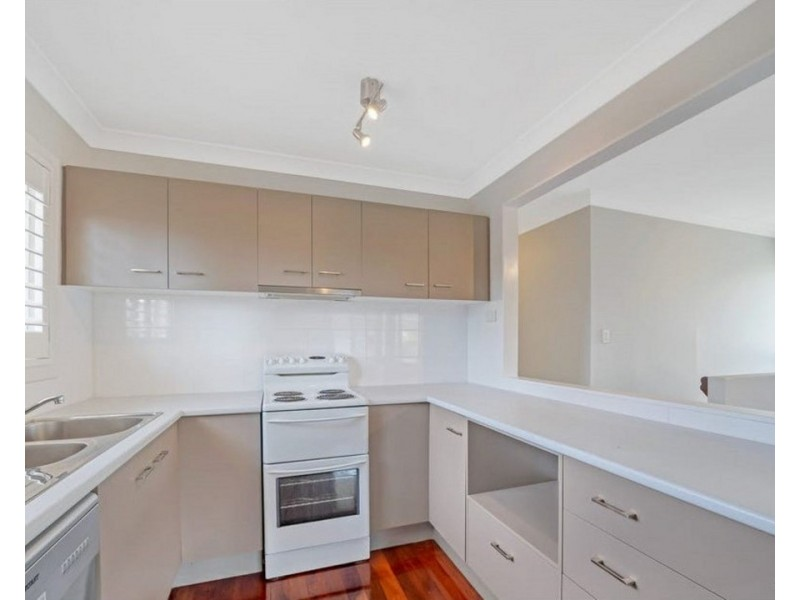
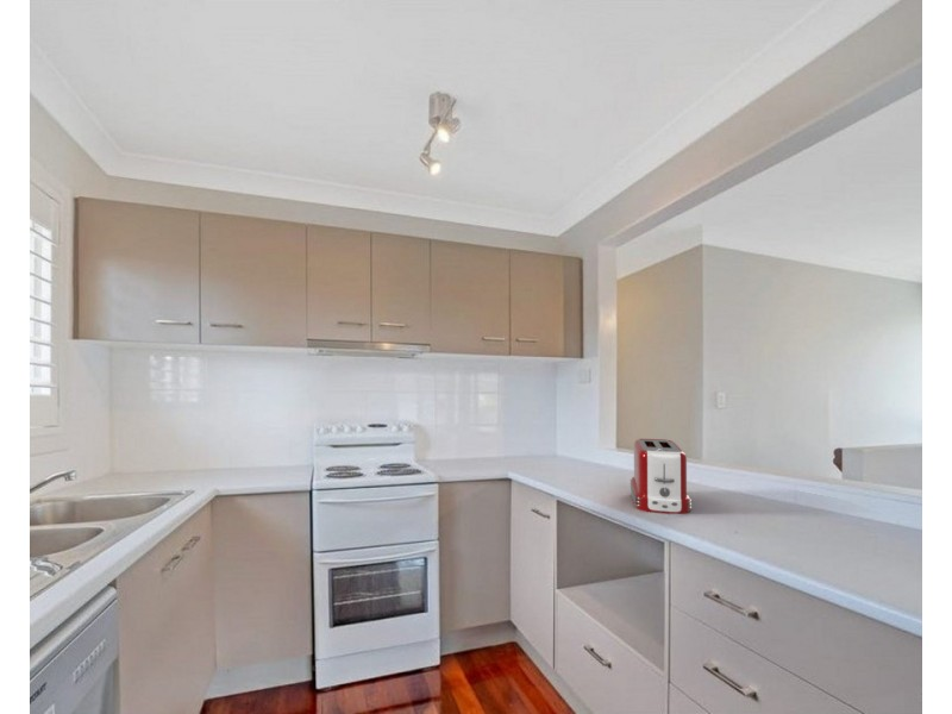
+ toaster [630,438,693,515]
